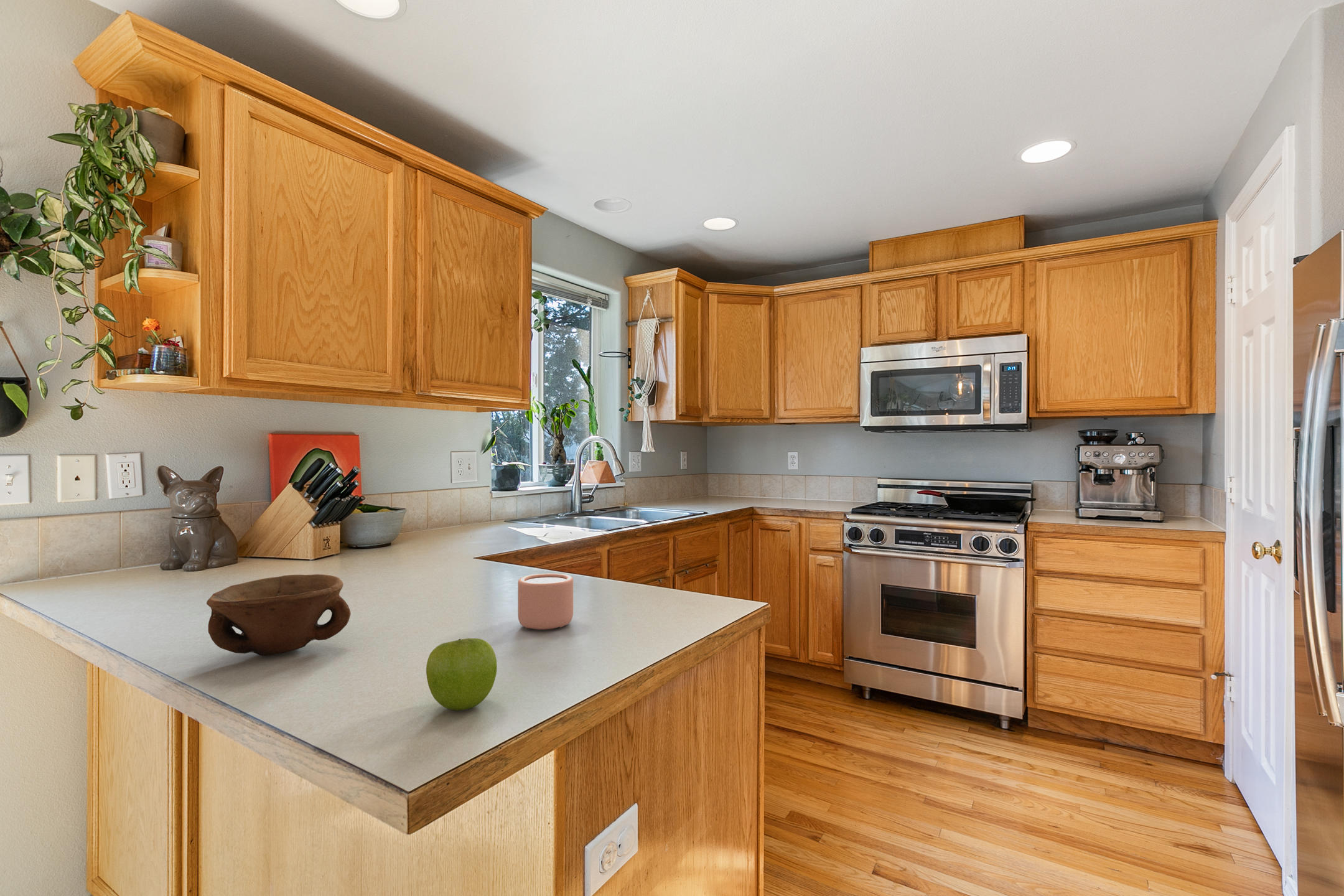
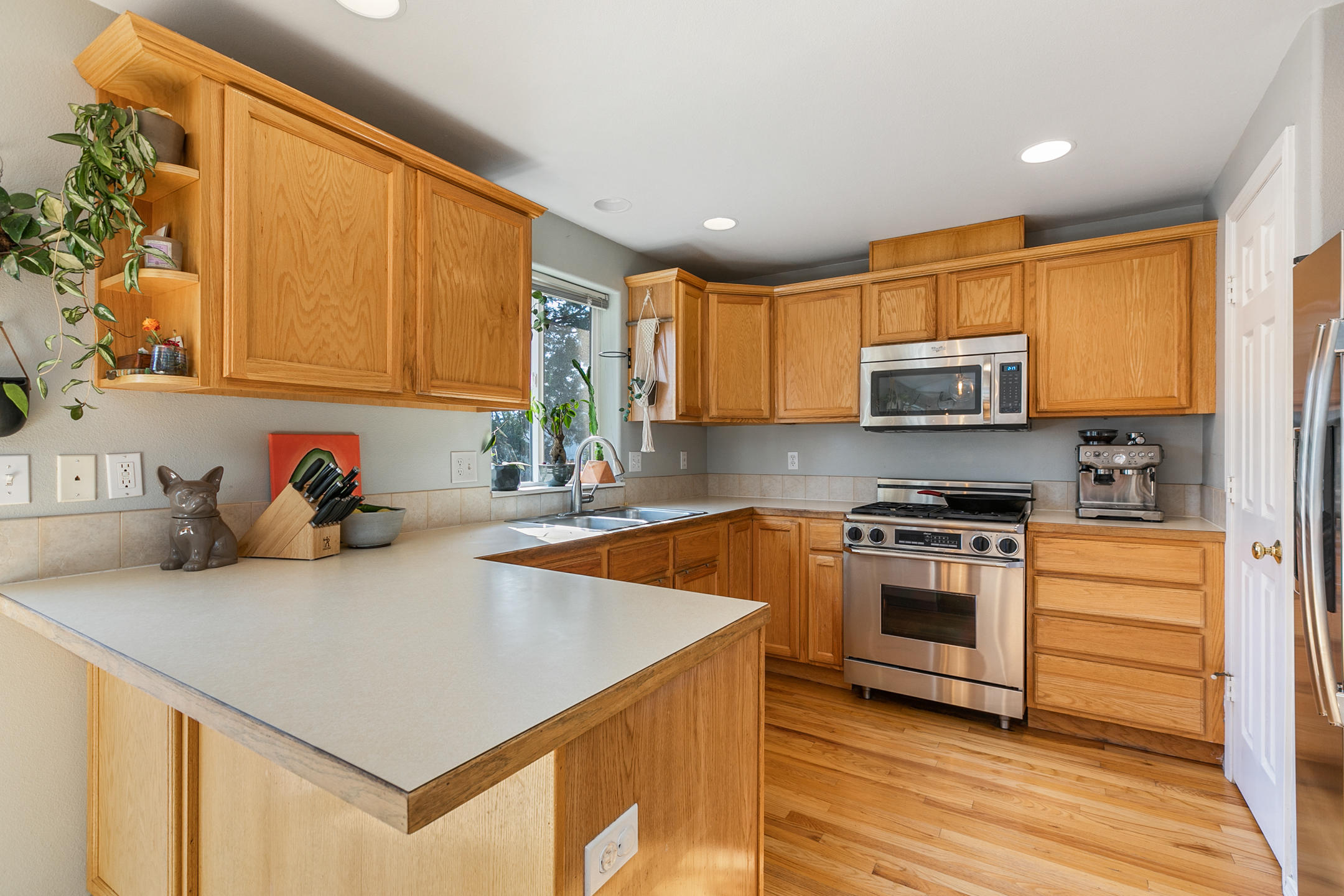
- bowl [206,574,352,656]
- mug [517,573,574,630]
- fruit [426,638,498,711]
